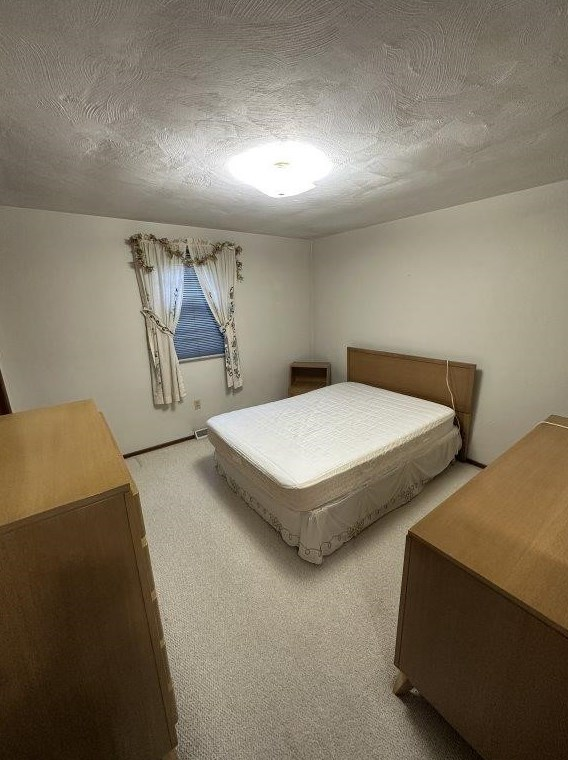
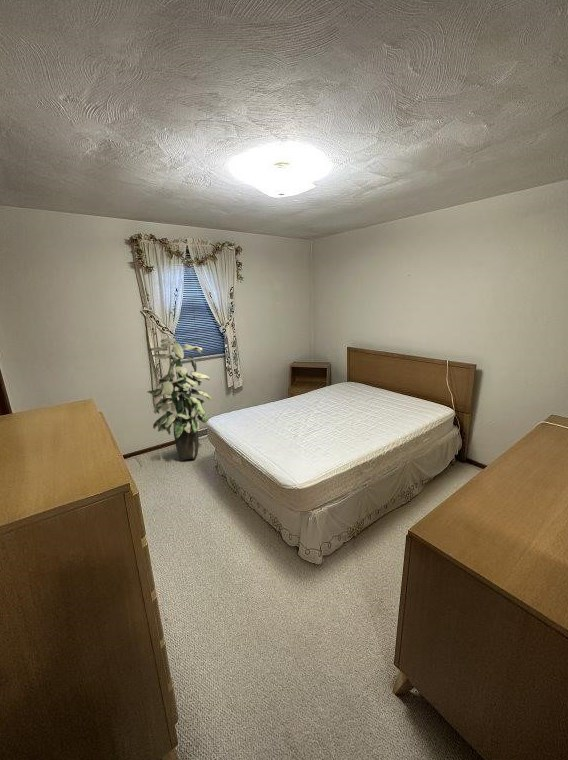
+ indoor plant [146,337,213,461]
